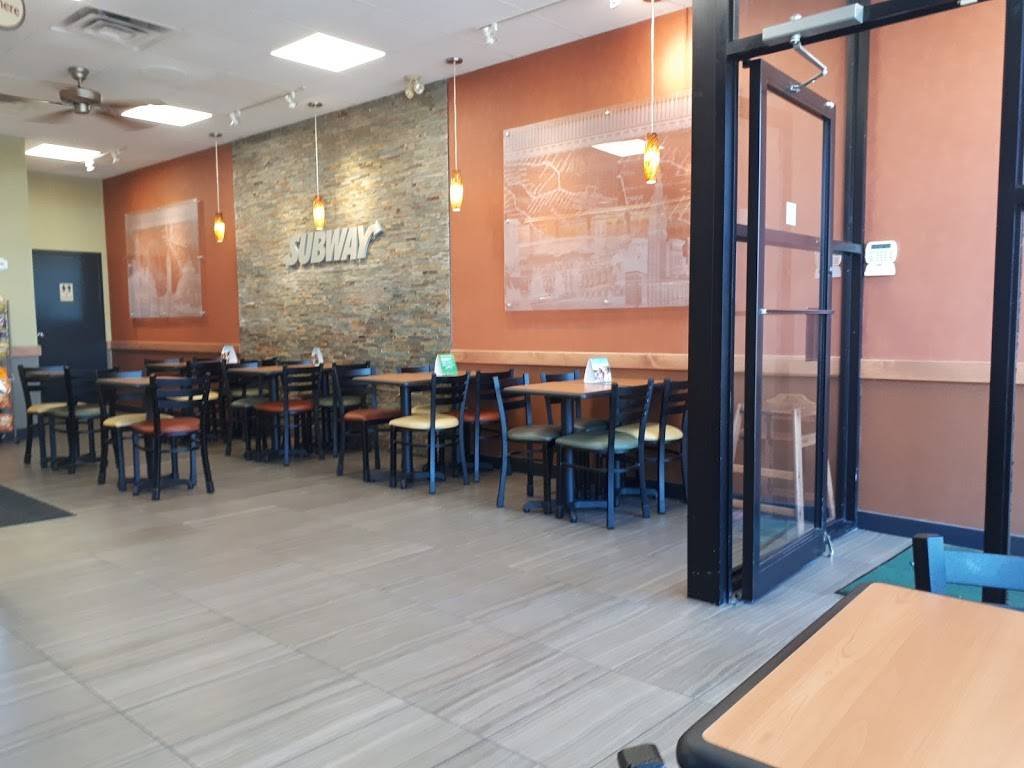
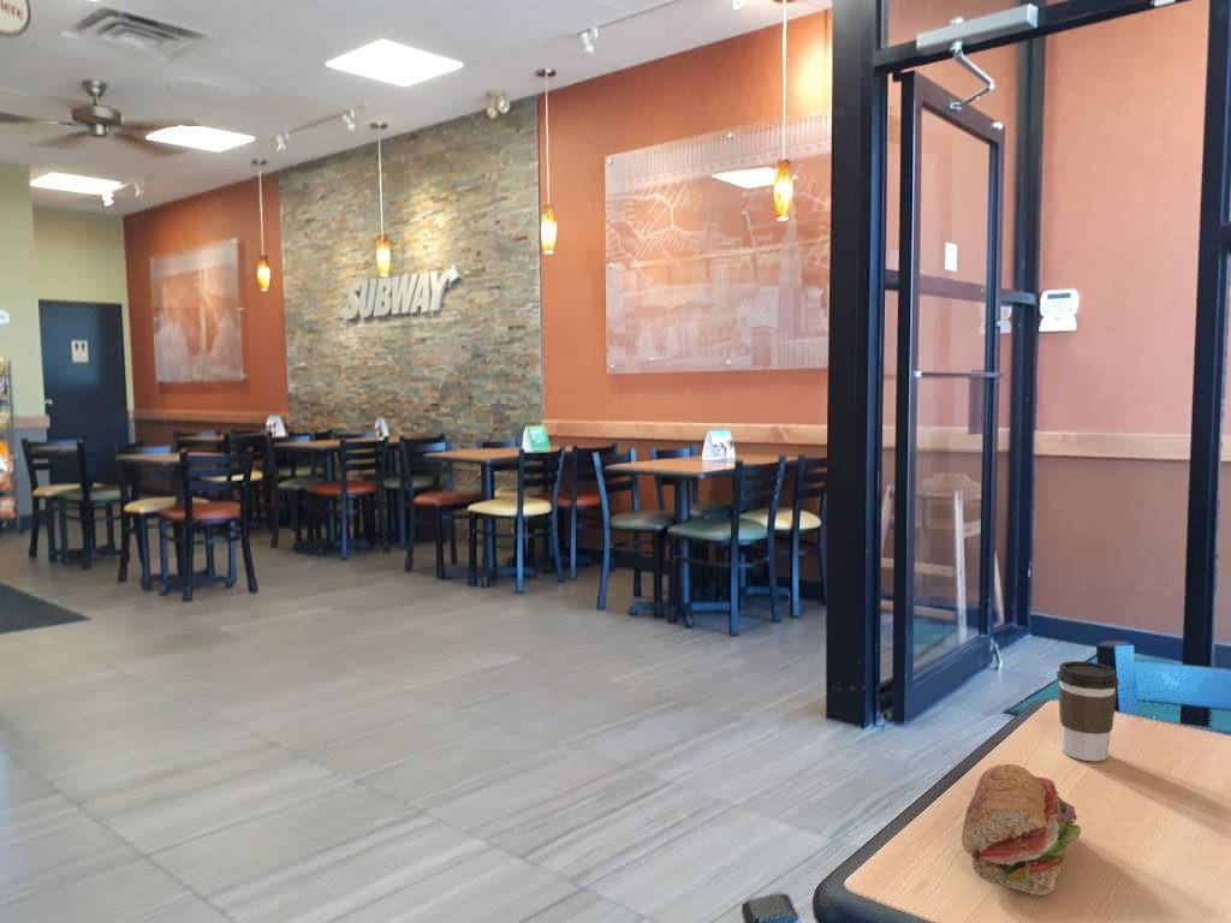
+ coffee cup [1055,660,1119,762]
+ sandwich [961,763,1082,897]
